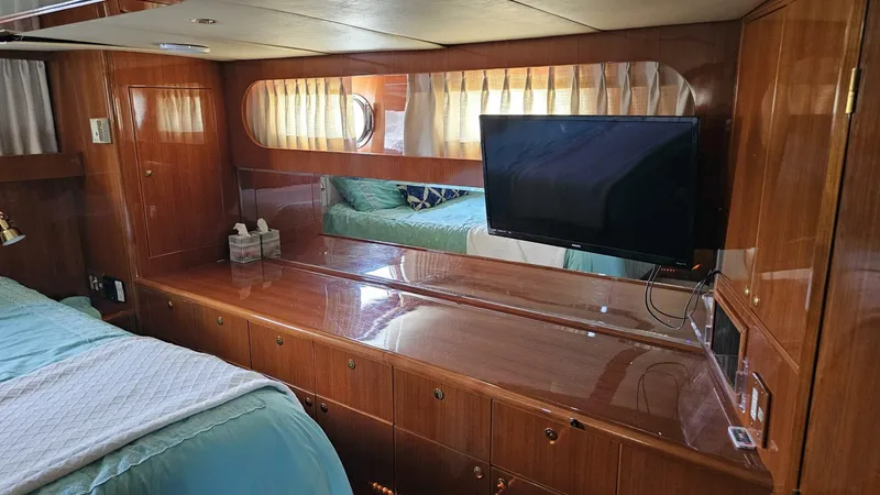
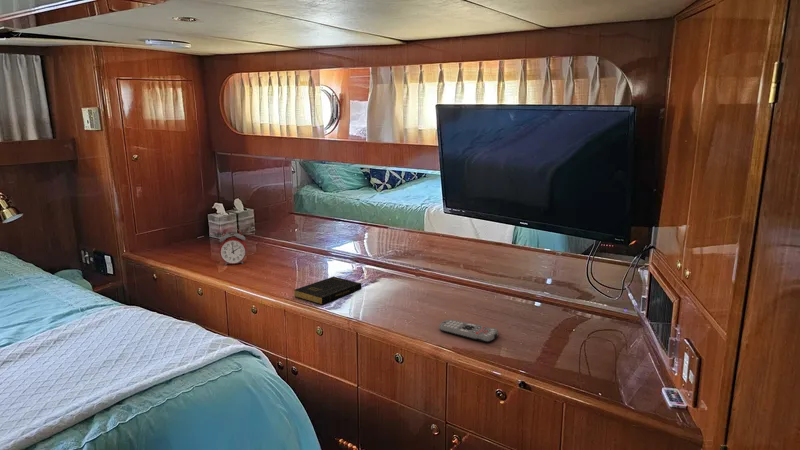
+ book [293,276,362,305]
+ alarm clock [219,226,248,266]
+ remote control [438,319,499,343]
